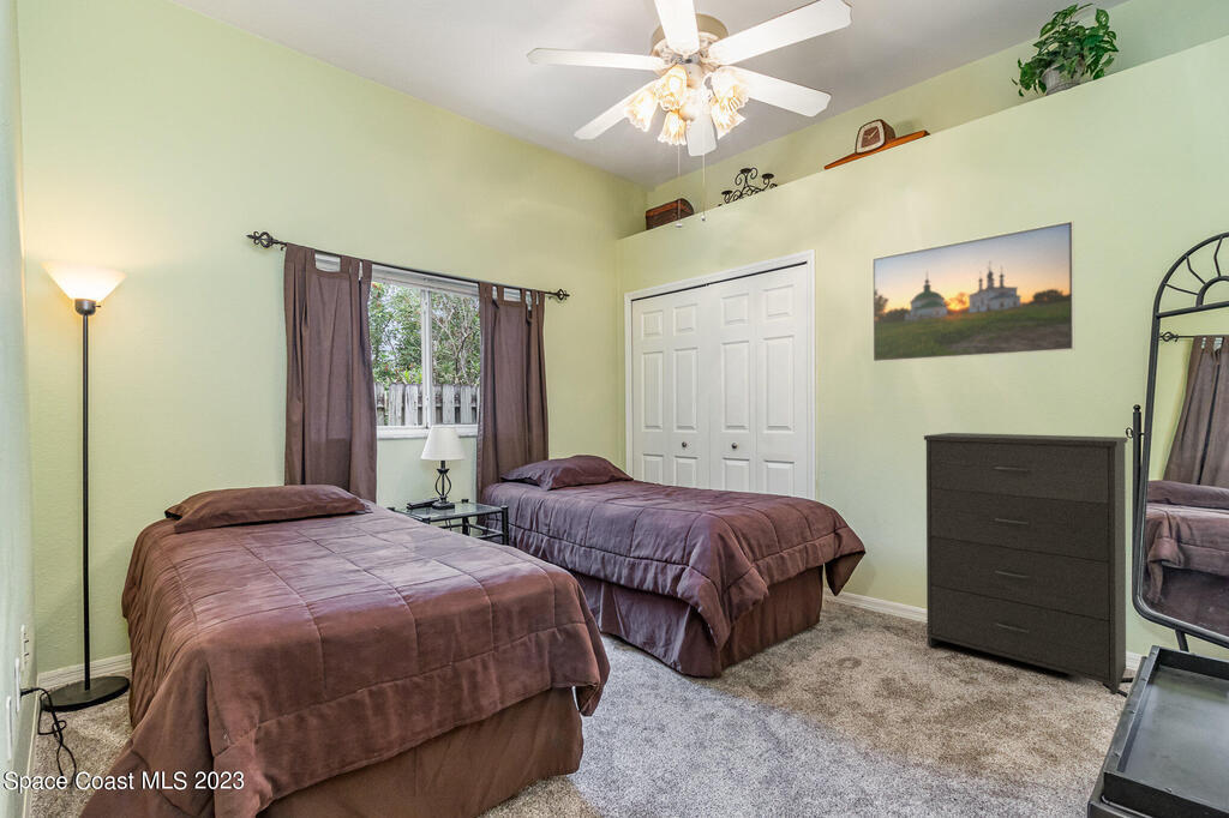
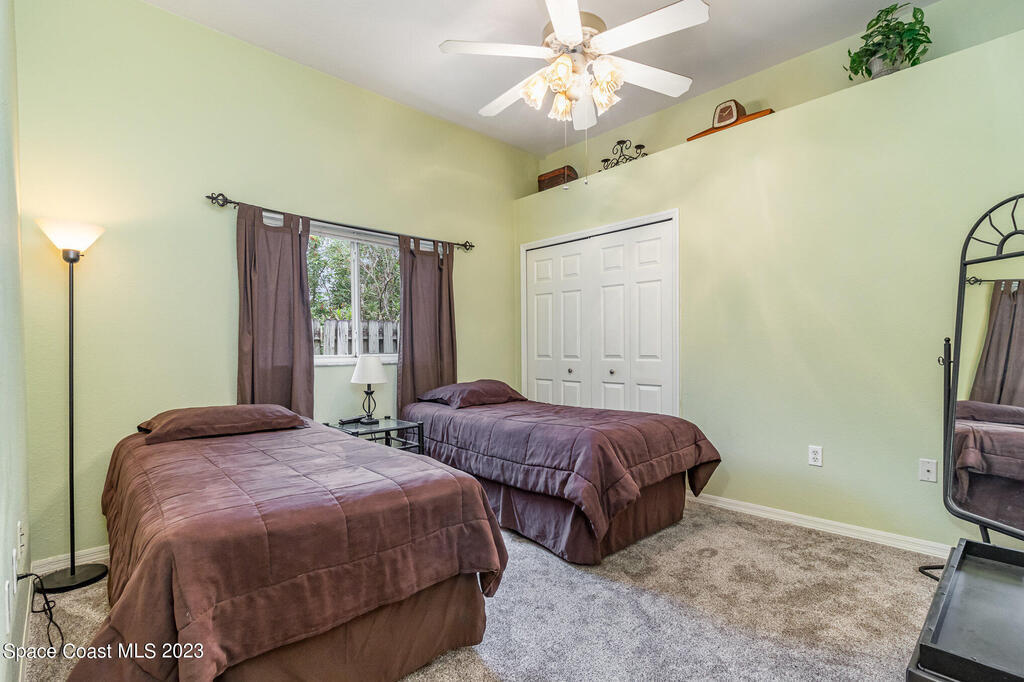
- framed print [871,219,1075,363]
- dresser [923,432,1128,696]
